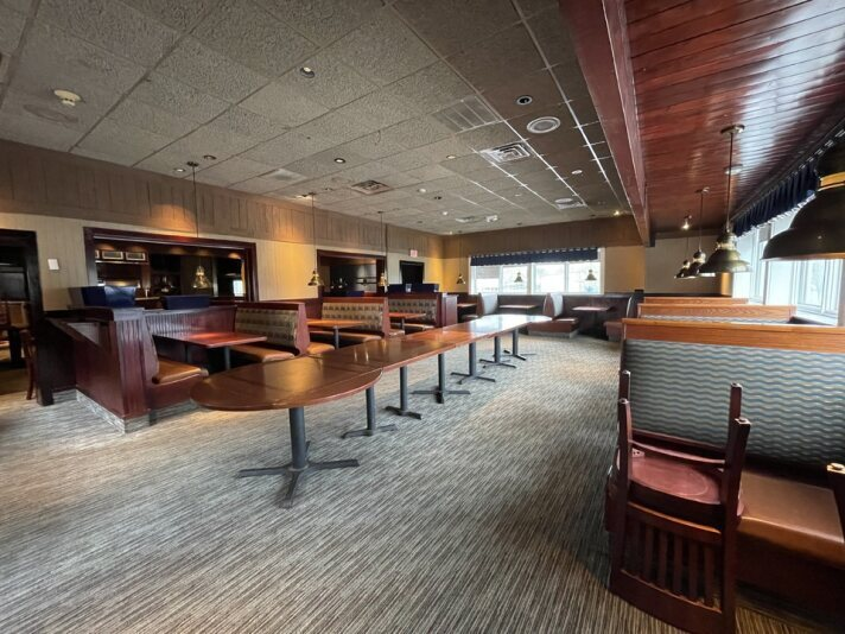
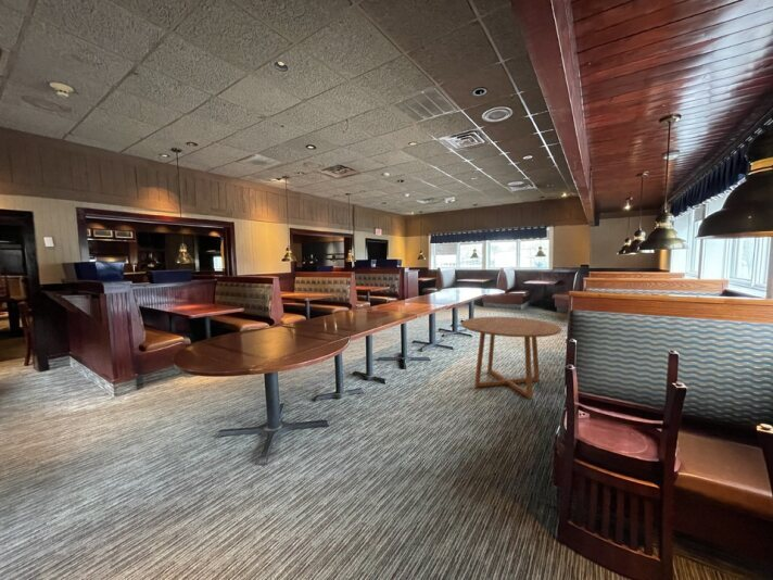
+ dining table [460,316,563,400]
